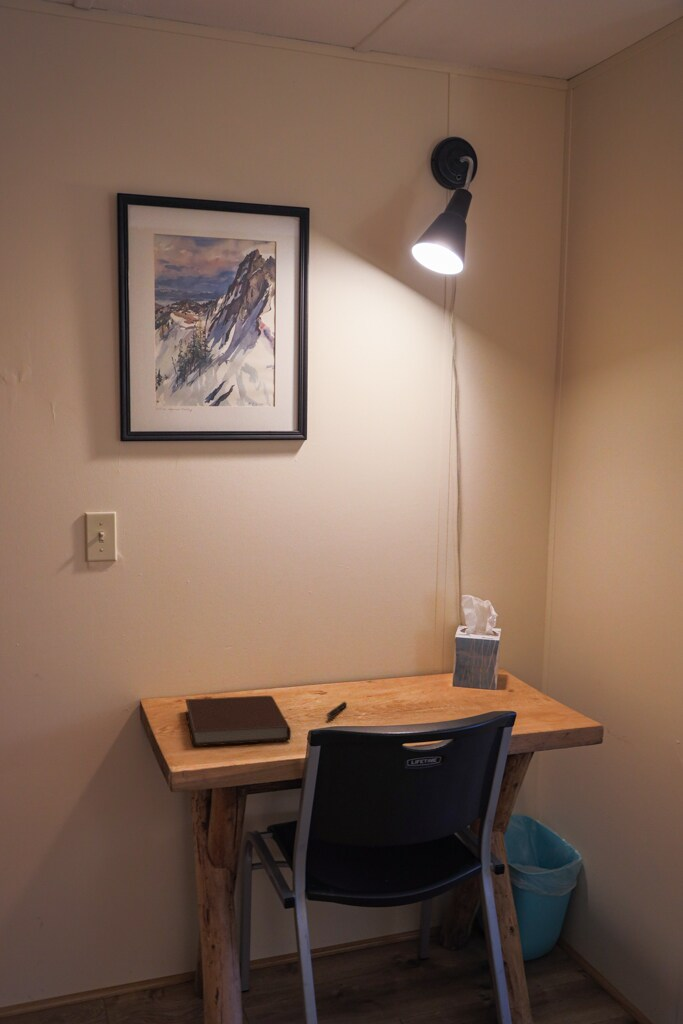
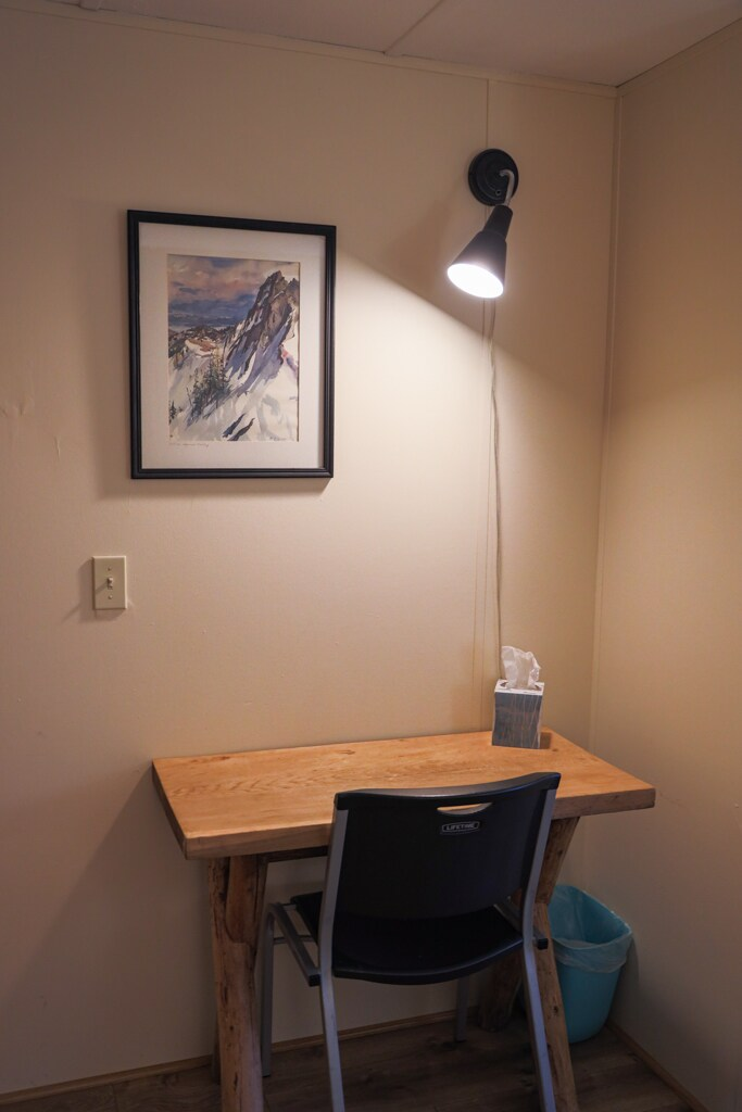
- pen [326,701,348,720]
- notebook [184,695,292,747]
